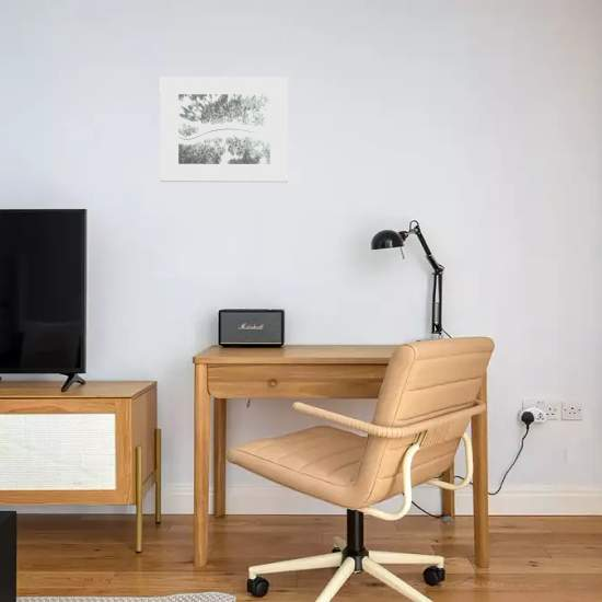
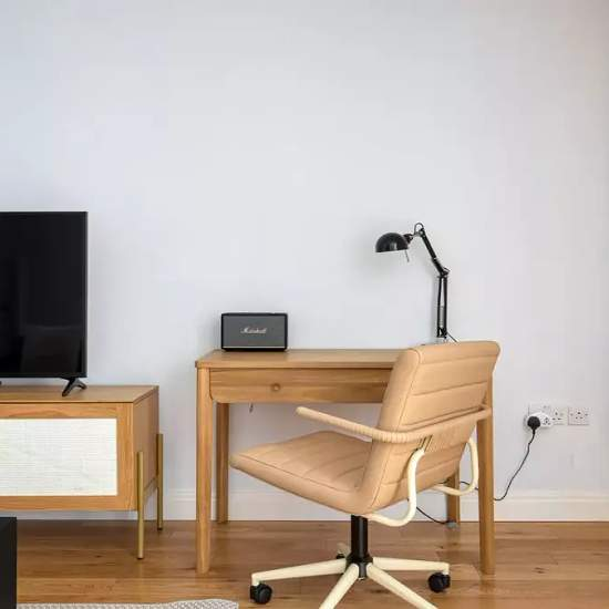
- wall art [159,76,289,184]
